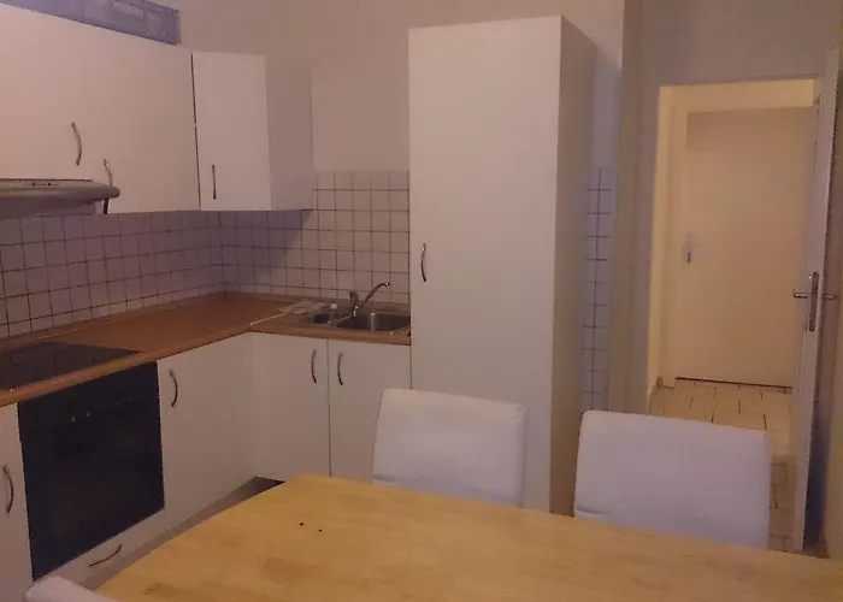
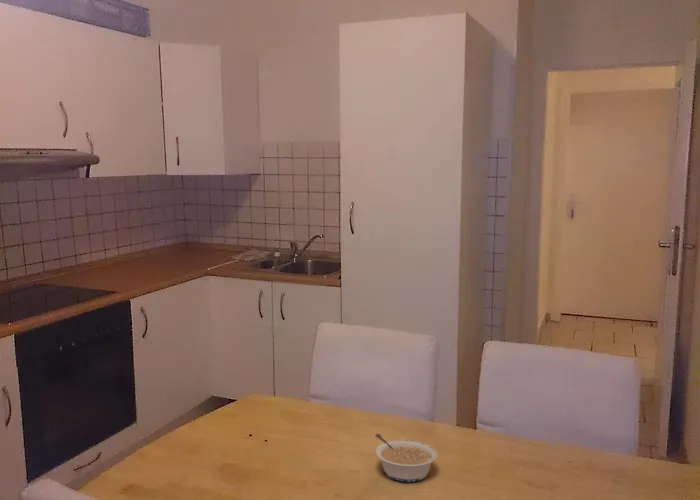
+ legume [374,433,438,483]
